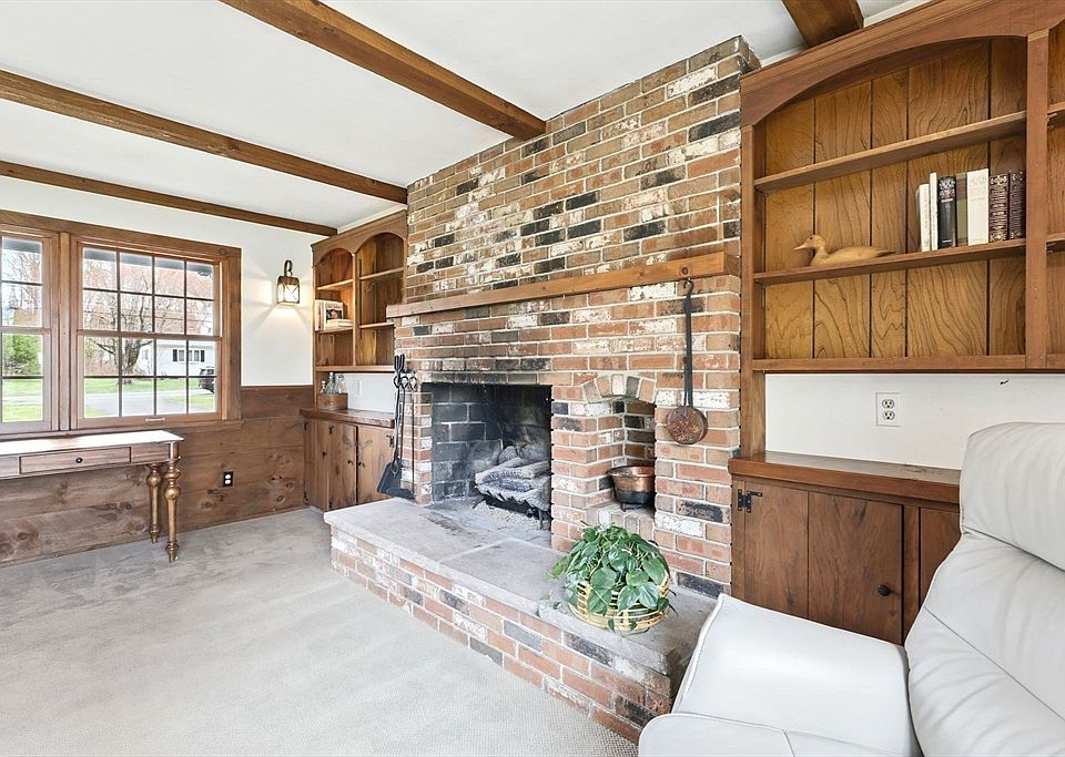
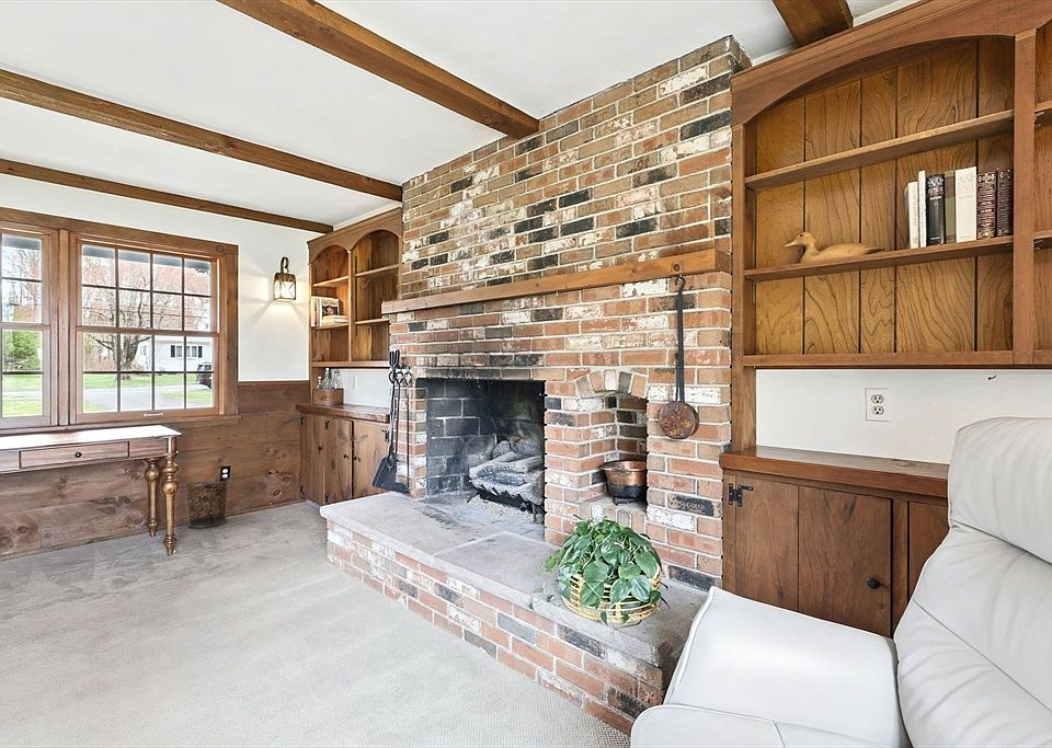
+ waste bin [183,476,231,529]
